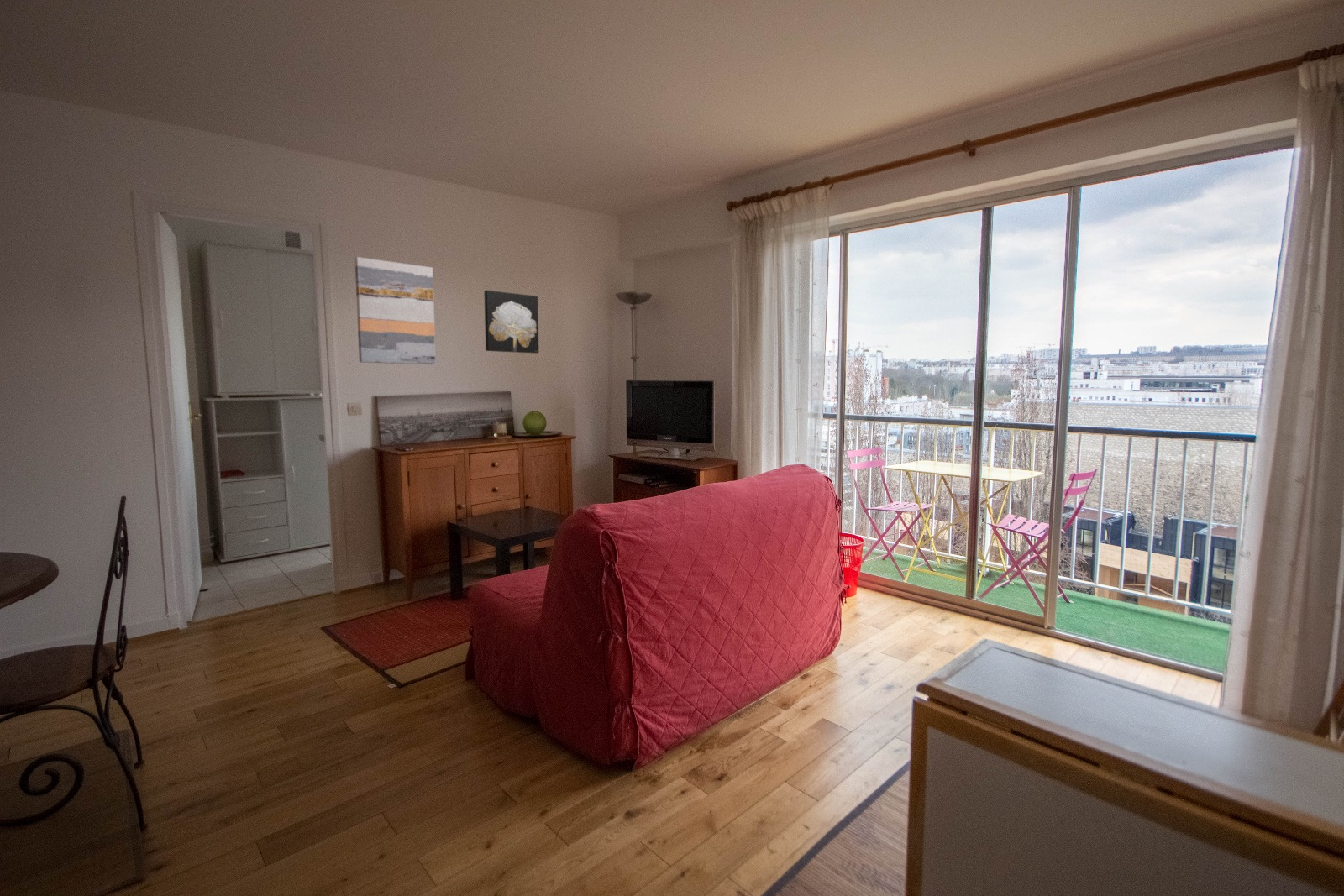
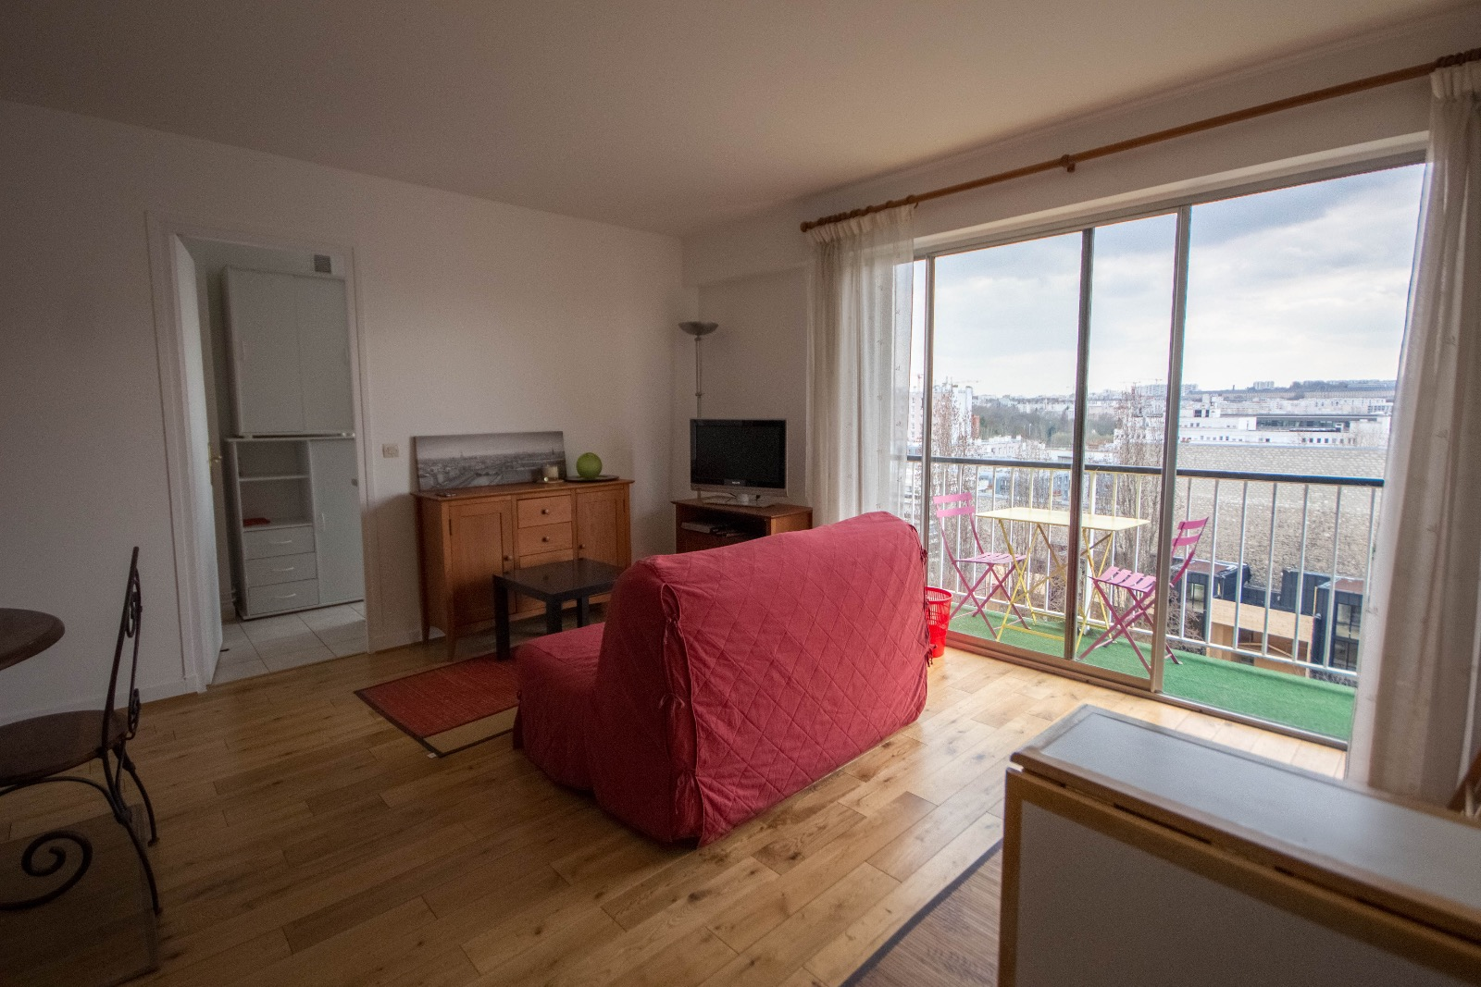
- wall art [484,290,539,354]
- wall art [354,256,437,365]
